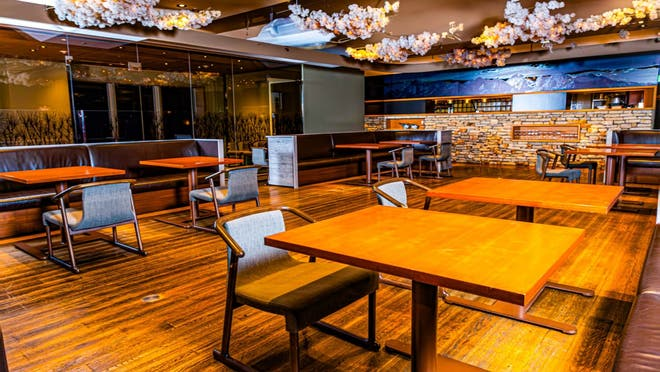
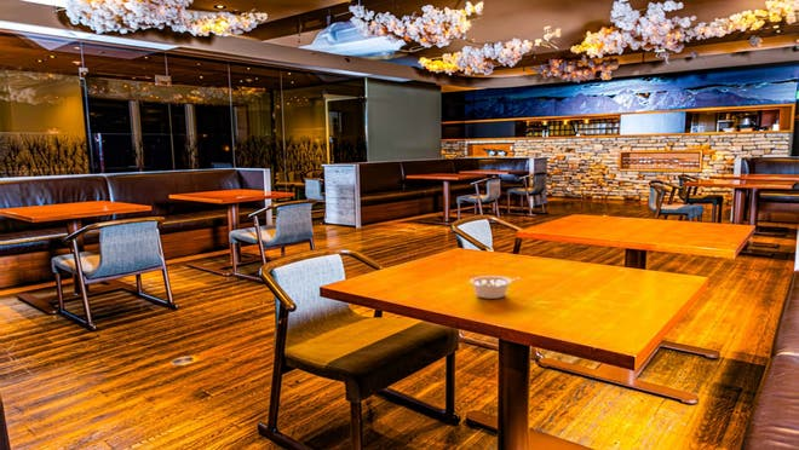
+ legume [469,275,522,300]
